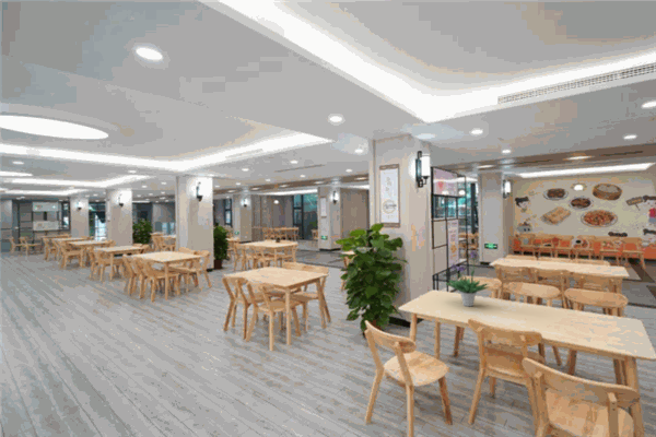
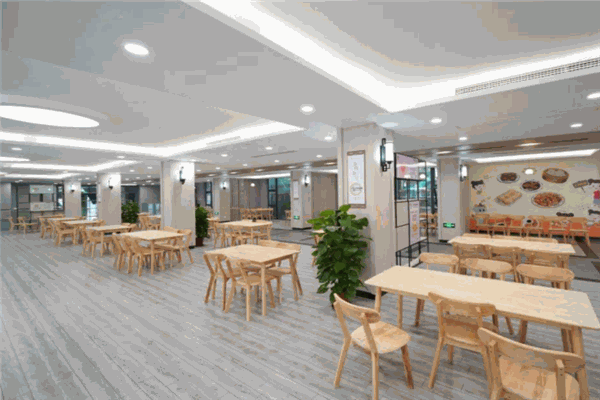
- potted plant [444,249,491,307]
